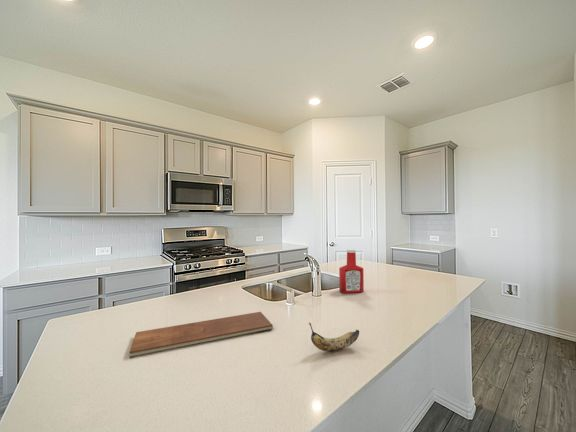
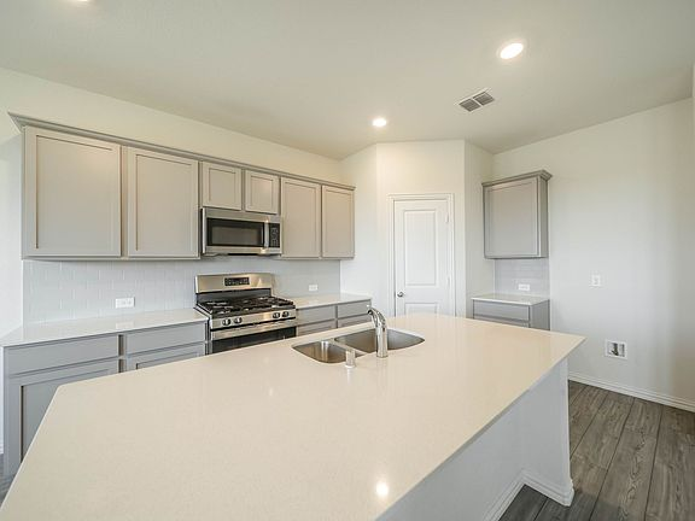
- banana [308,321,360,353]
- soap bottle [338,248,365,294]
- chopping board [128,311,274,358]
